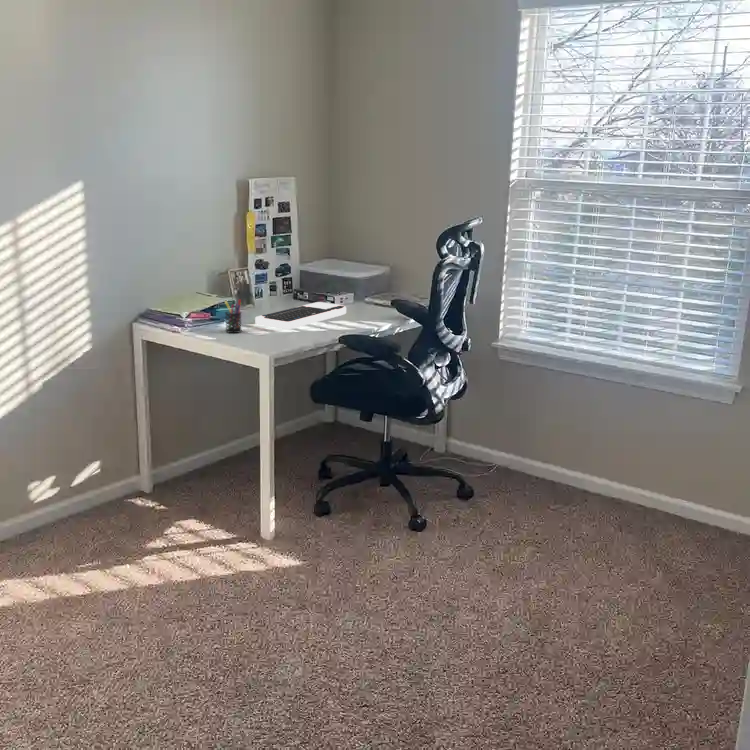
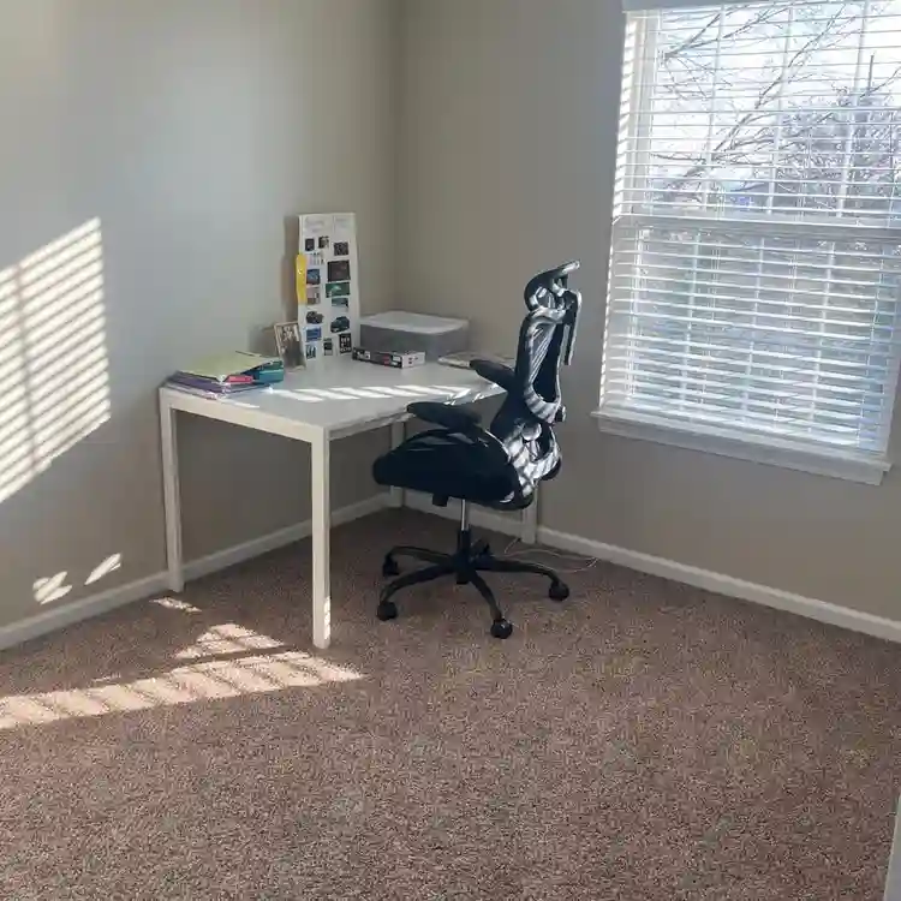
- keyboard [254,301,347,330]
- pen holder [223,298,243,334]
